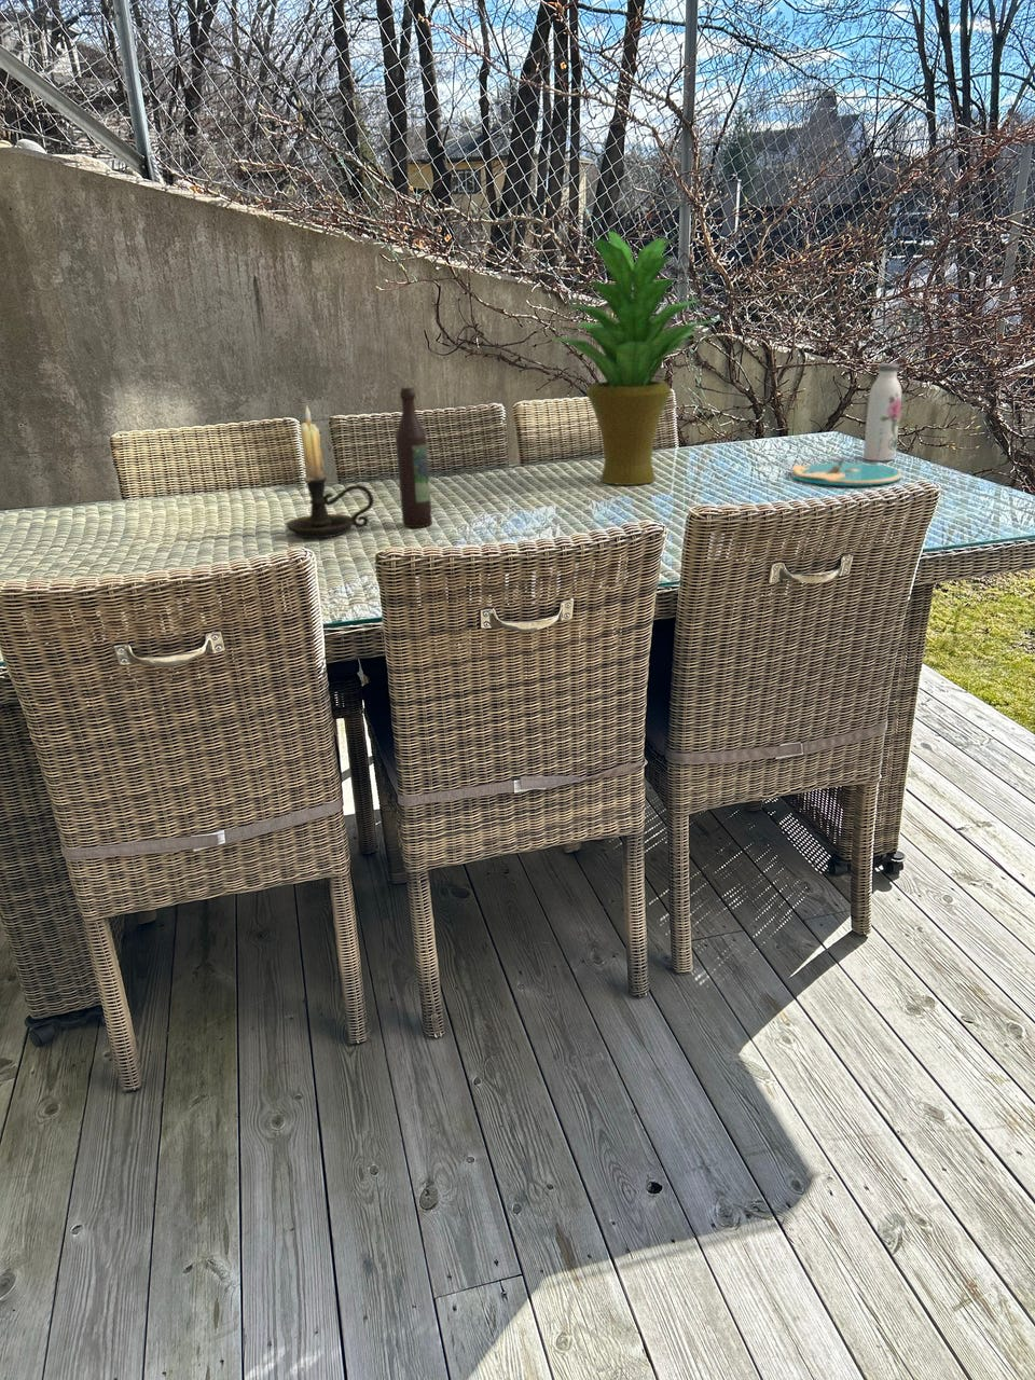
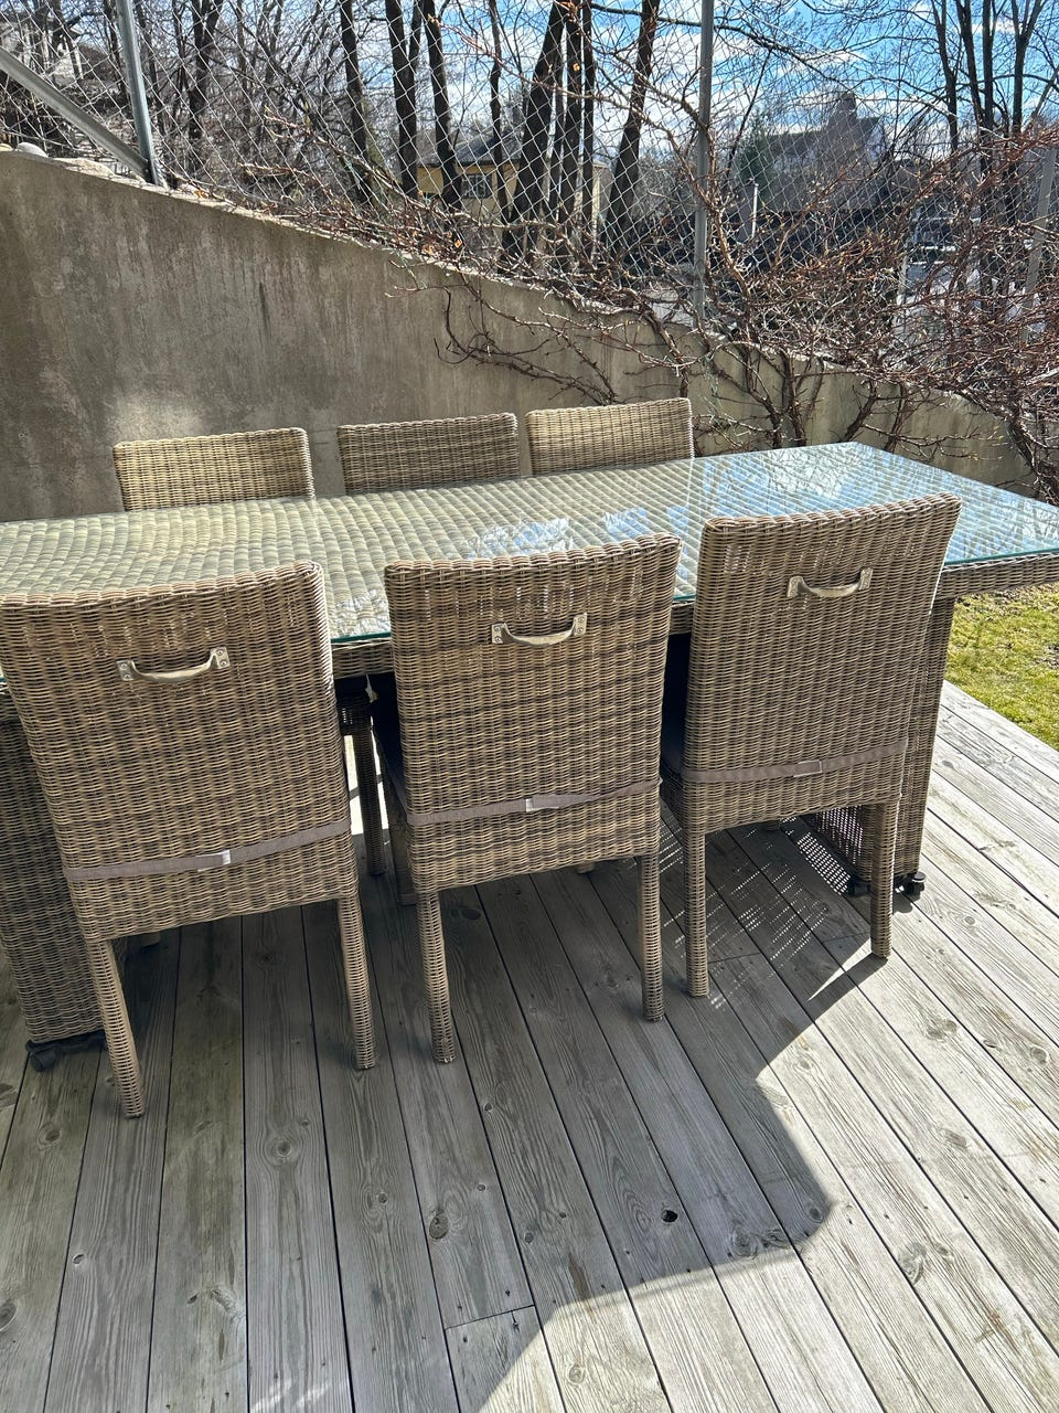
- potted plant [543,227,723,486]
- water bottle [862,362,902,462]
- plate [790,459,902,486]
- candle holder [286,403,375,539]
- wine bottle [395,386,434,528]
